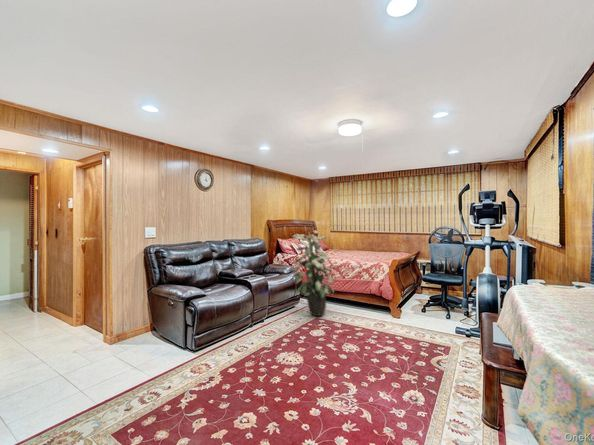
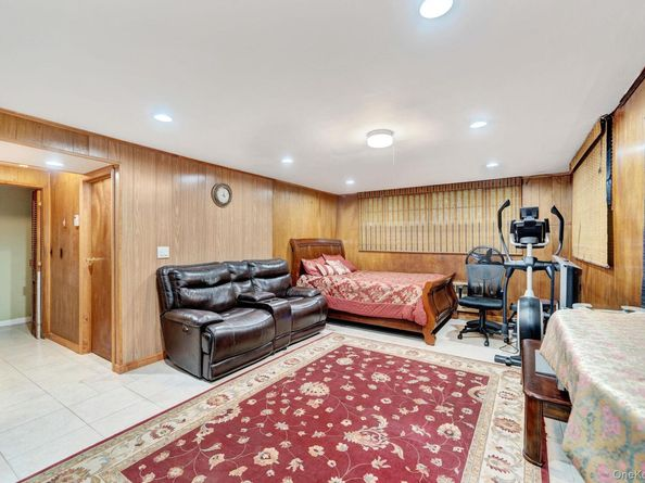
- indoor plant [290,230,338,317]
